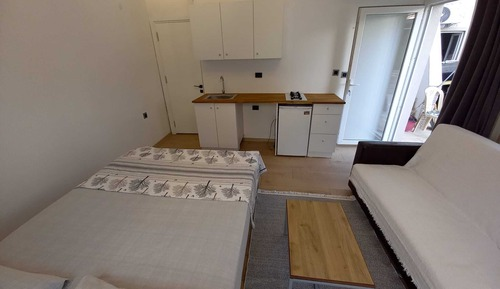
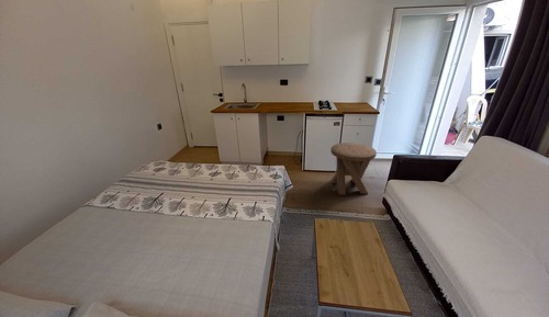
+ music stool [329,141,378,196]
